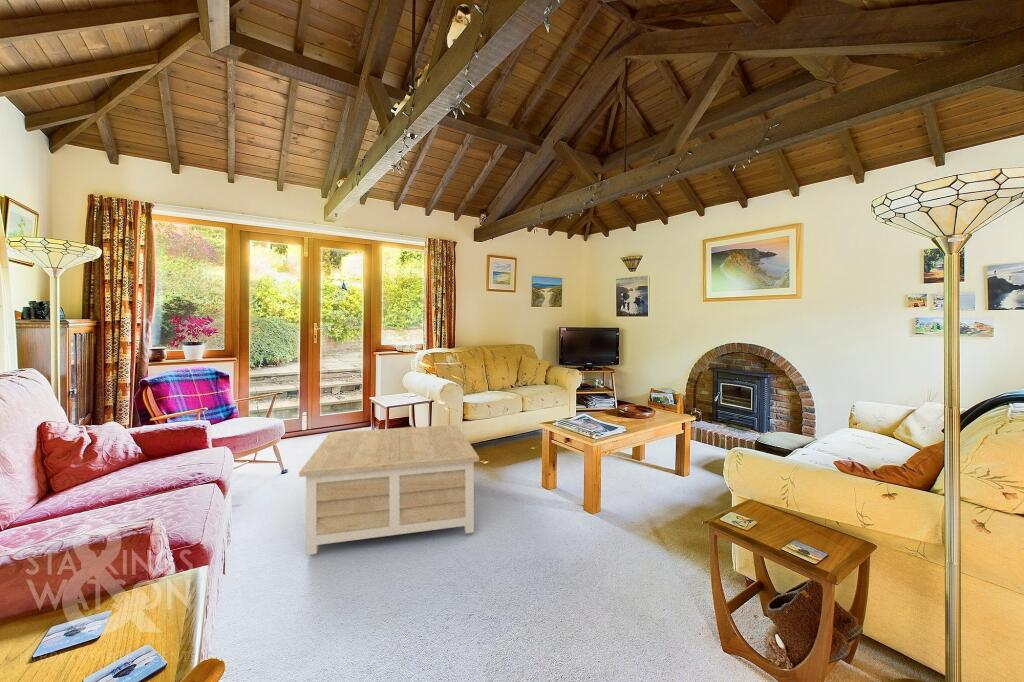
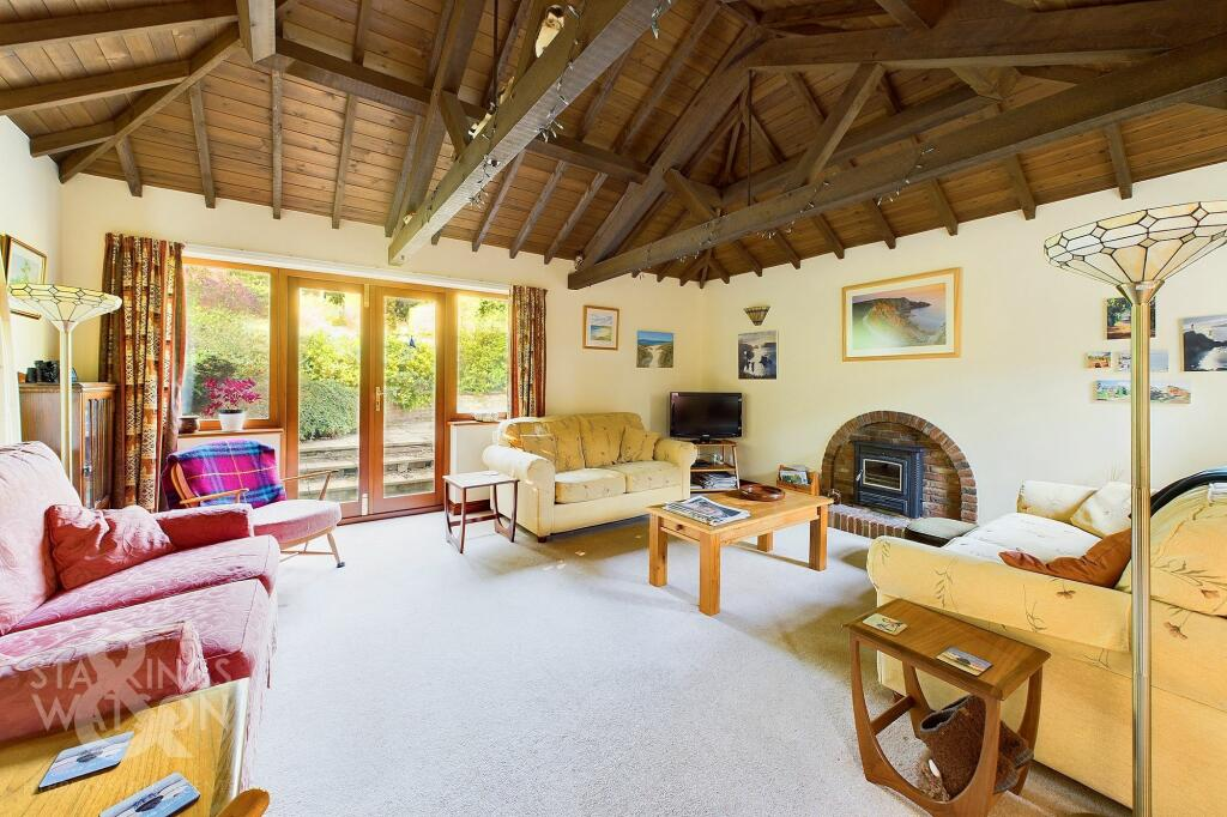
- coffee table [298,424,480,556]
